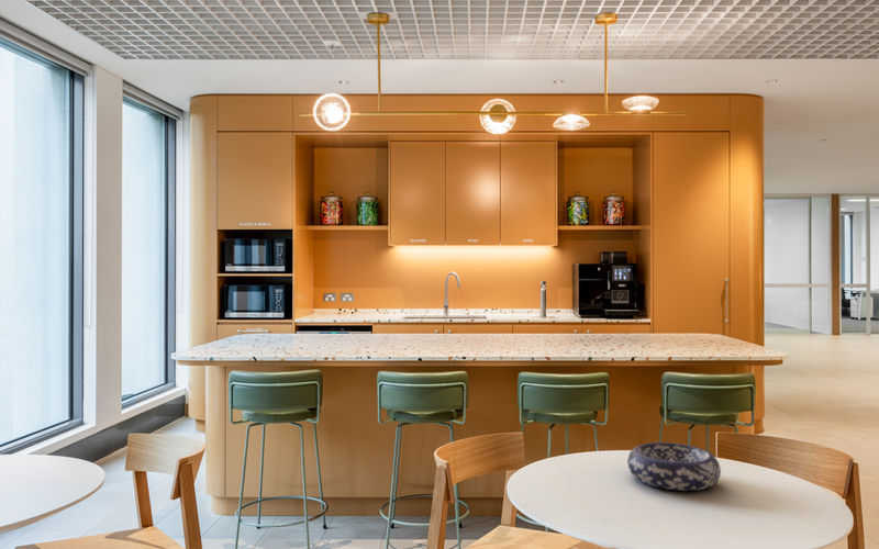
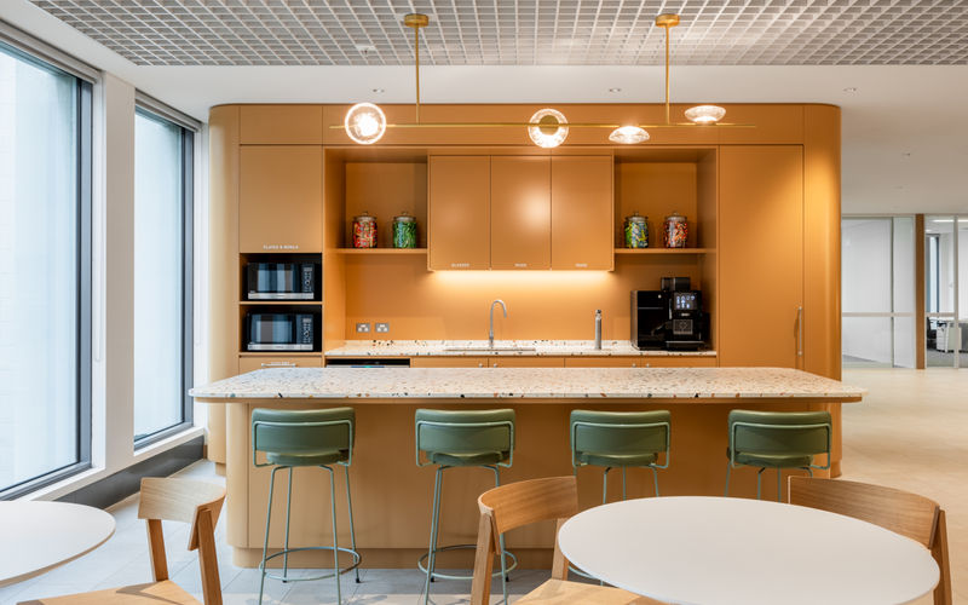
- decorative bowl [626,441,722,492]
